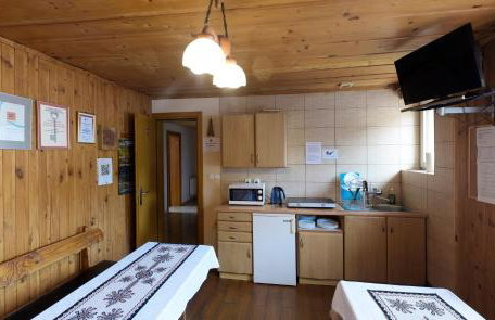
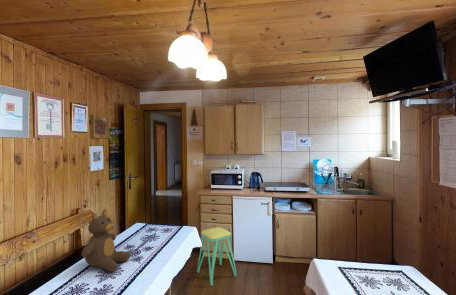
+ stool [196,226,237,287]
+ teddy bear [81,209,131,272]
